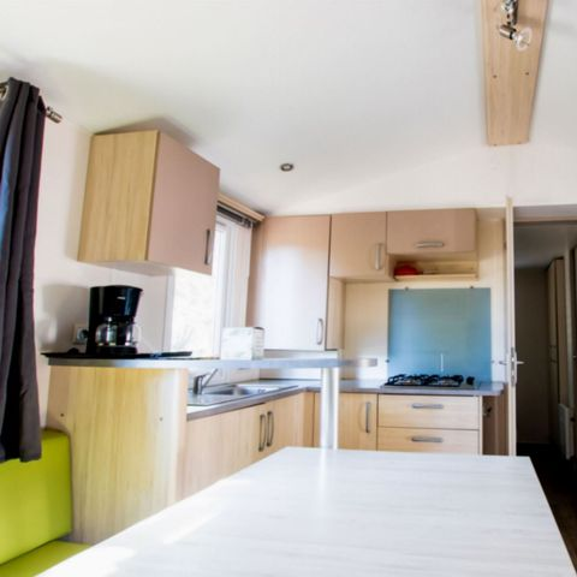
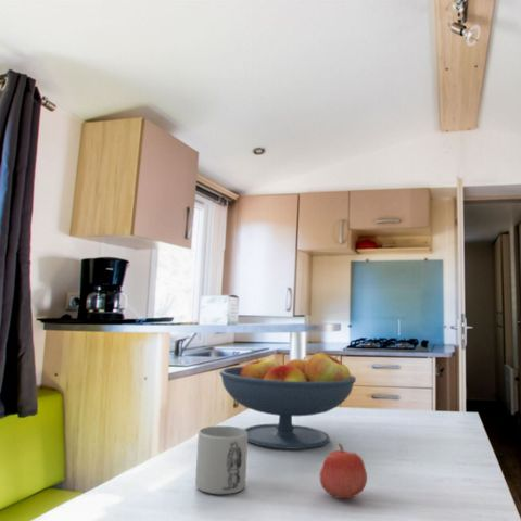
+ apple [318,442,368,499]
+ mug [194,425,249,495]
+ fruit bowl [219,352,357,450]
